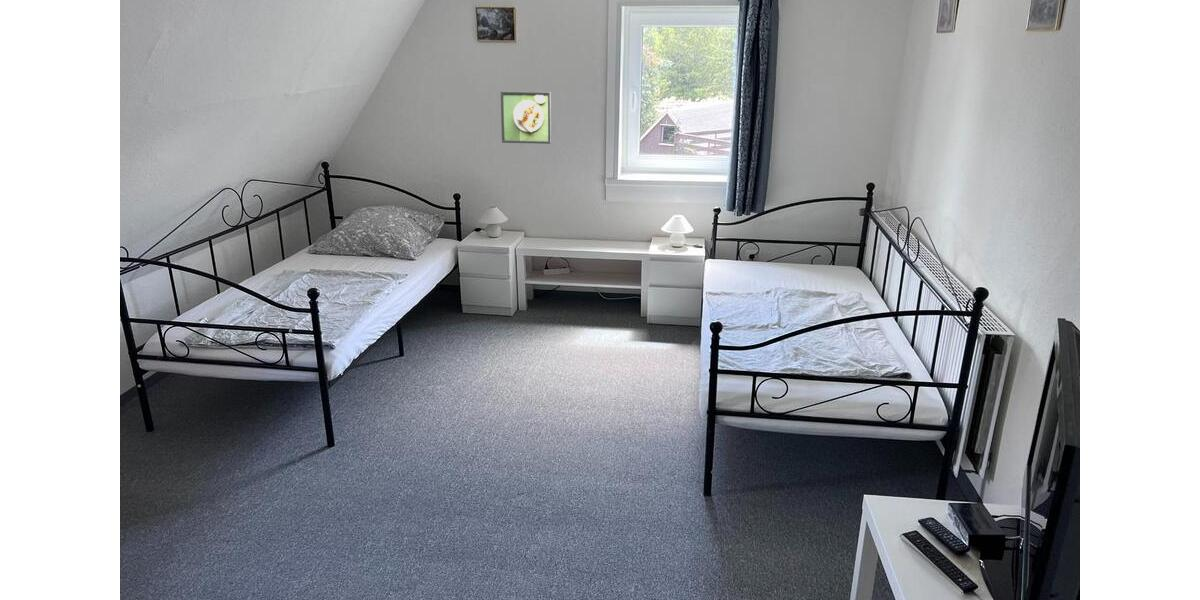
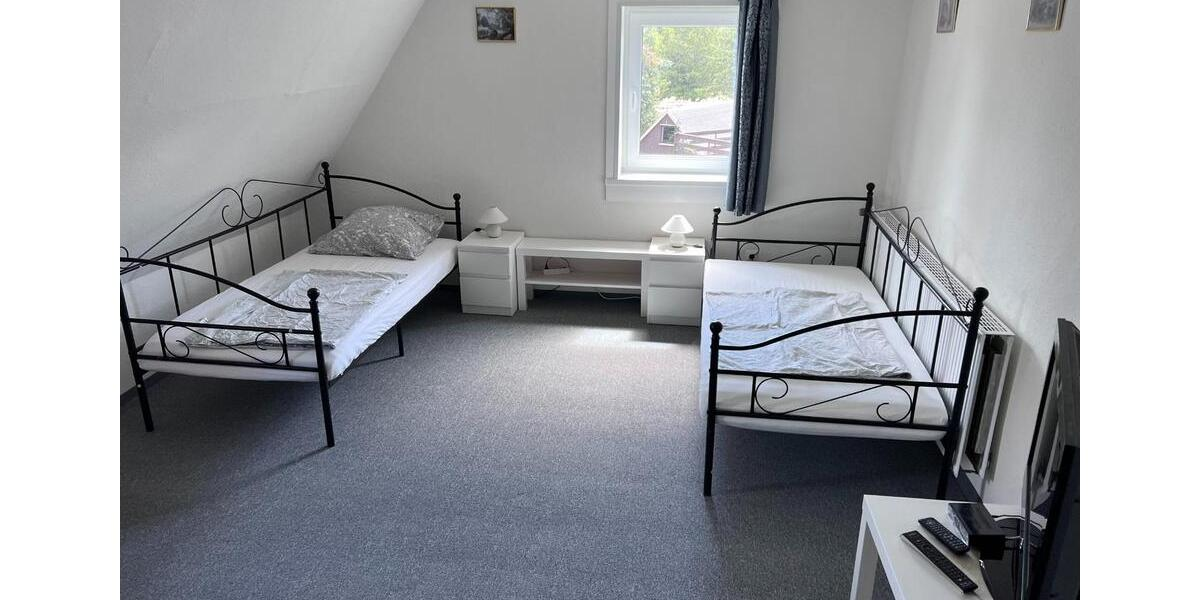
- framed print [500,90,552,145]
